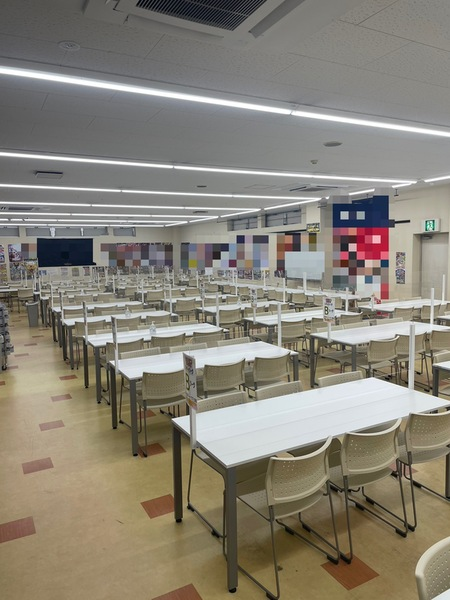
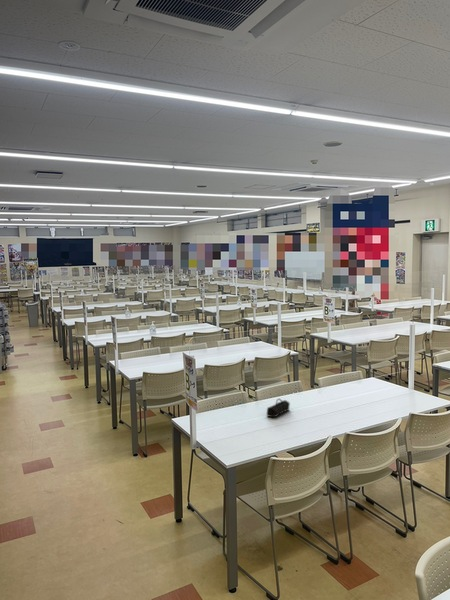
+ pencil case [266,398,291,418]
